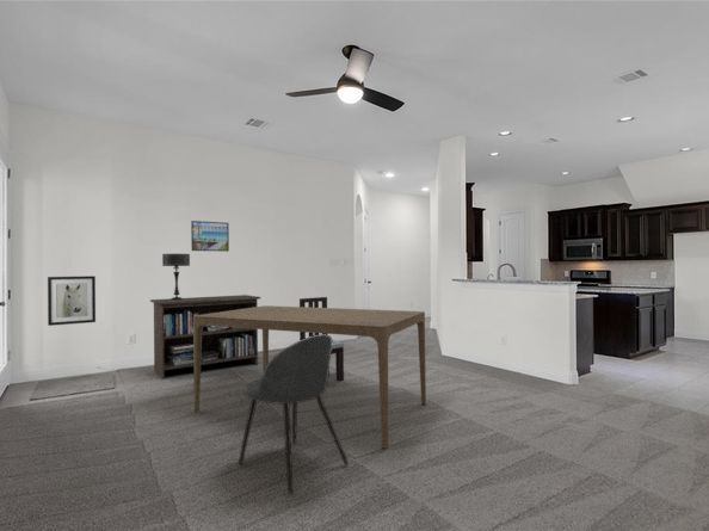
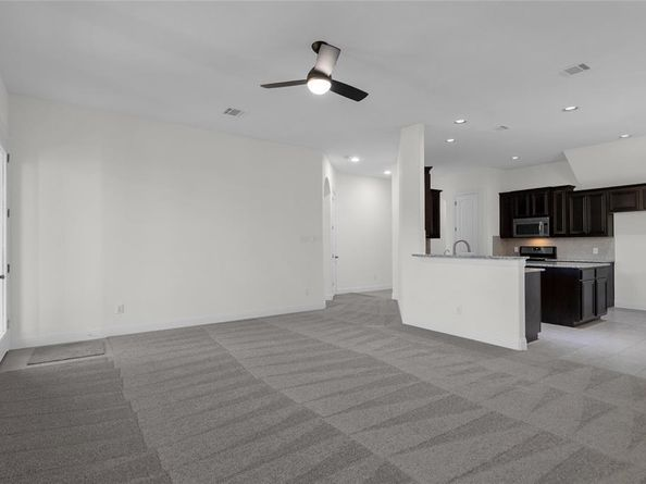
- dining chair [238,333,350,495]
- dining chair [298,296,345,382]
- table lamp [161,253,191,301]
- dining table [192,304,427,450]
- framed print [190,220,230,253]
- storage cabinet [149,294,261,381]
- wall art [47,274,97,327]
